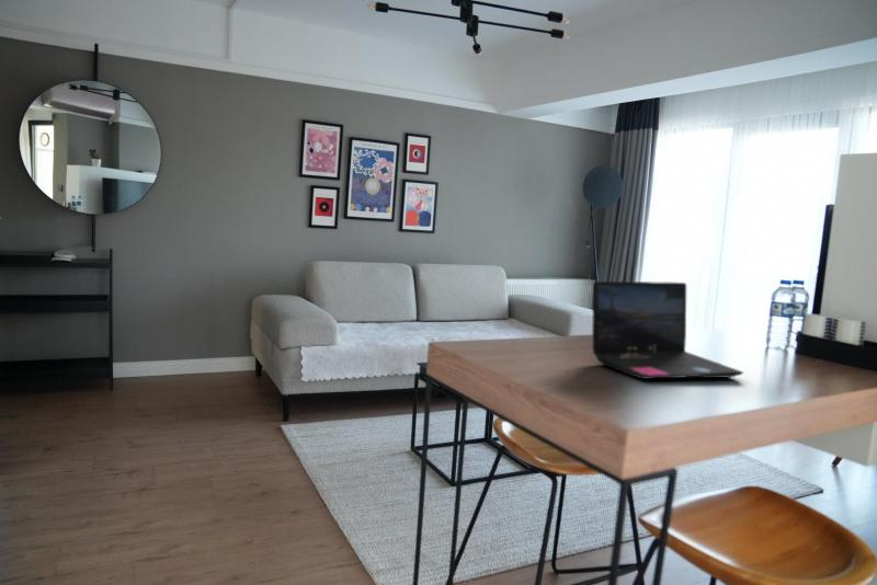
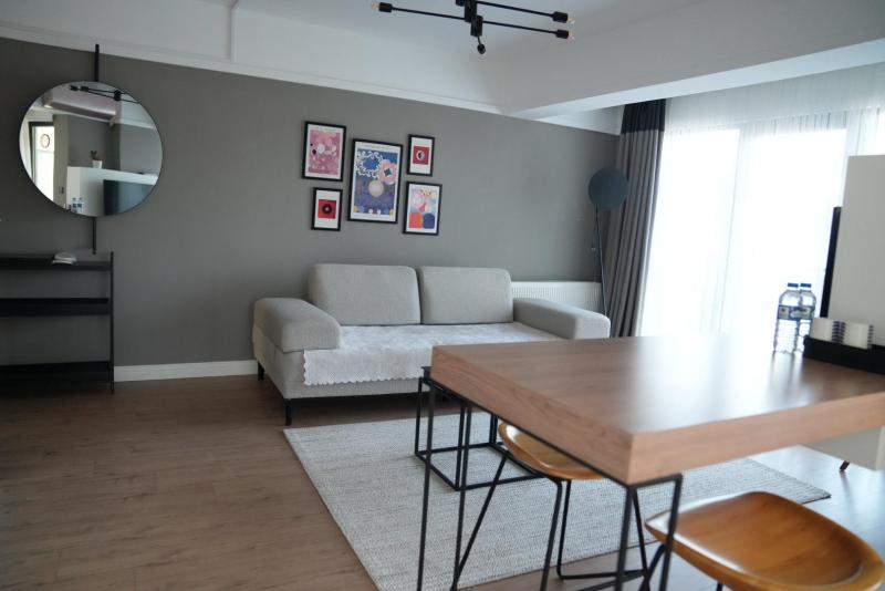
- laptop [591,280,744,380]
